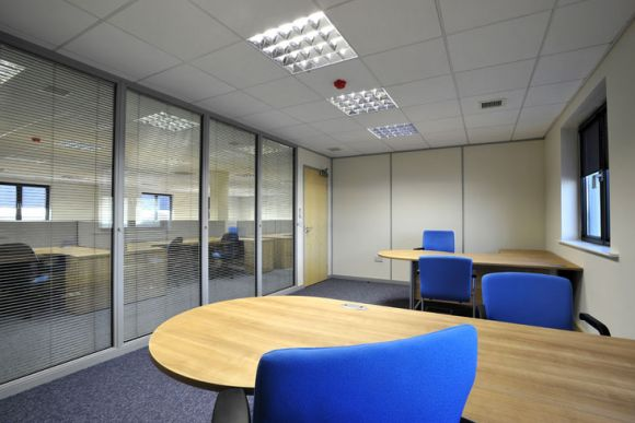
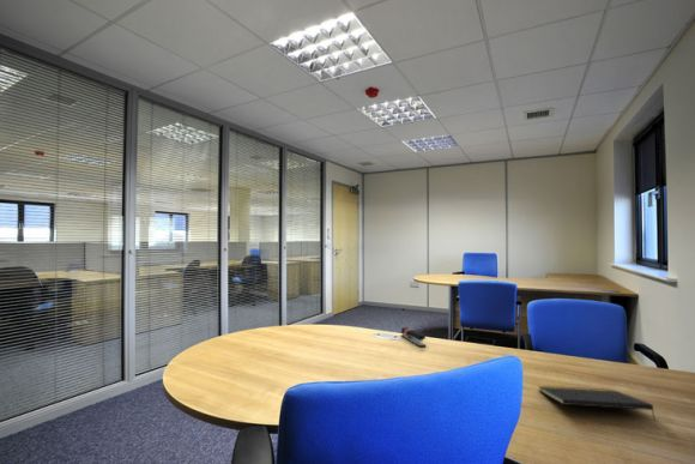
+ notepad [537,385,657,422]
+ stapler [400,326,427,348]
